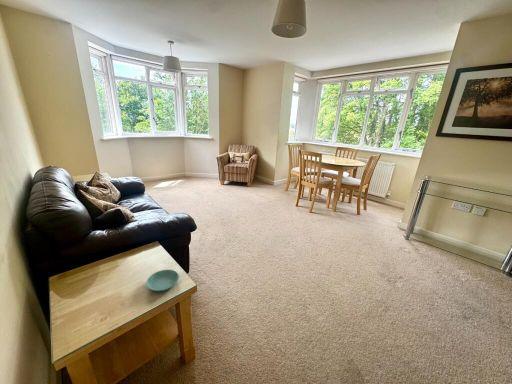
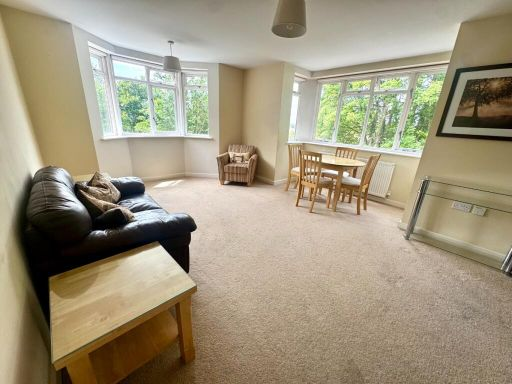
- saucer [145,269,180,292]
